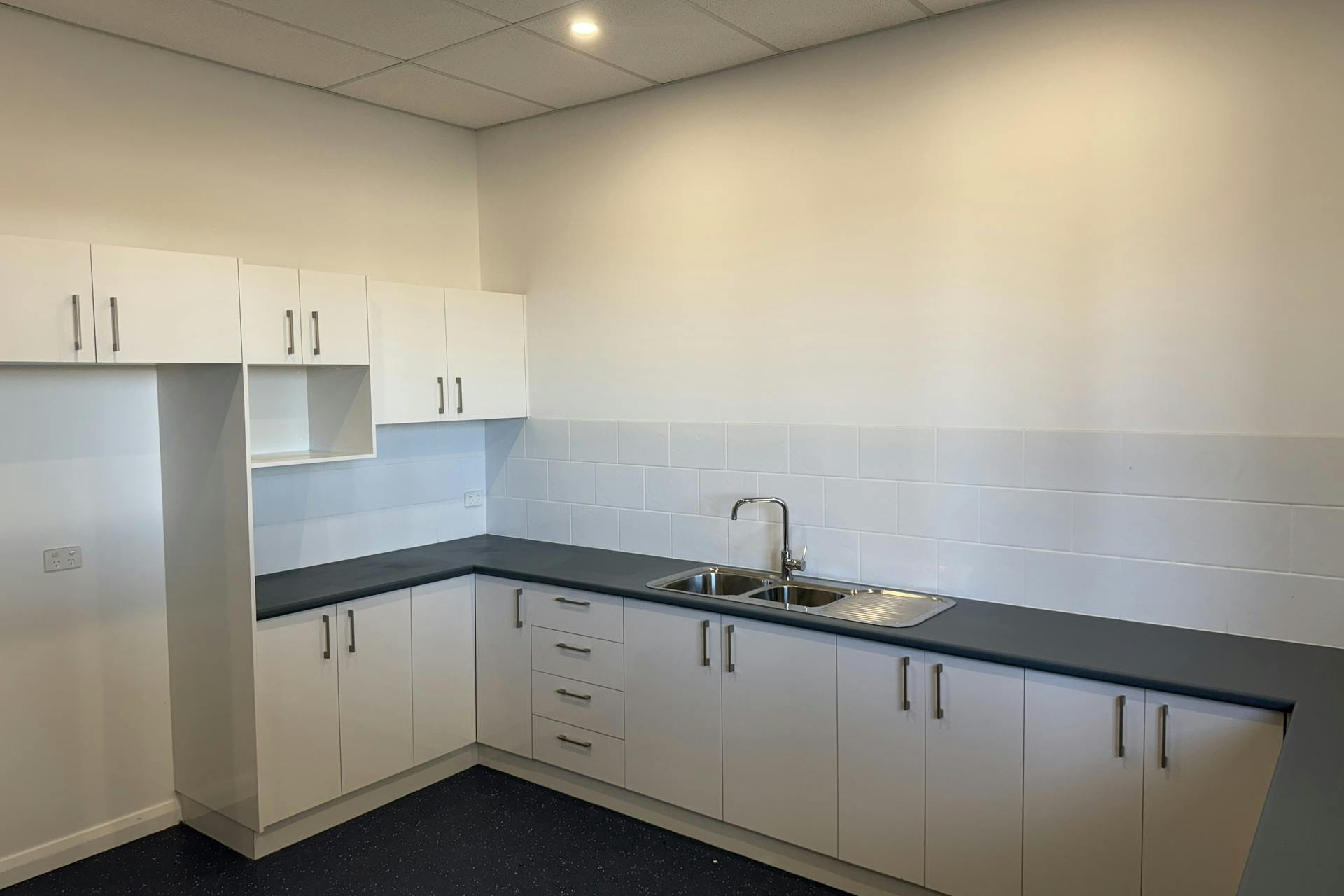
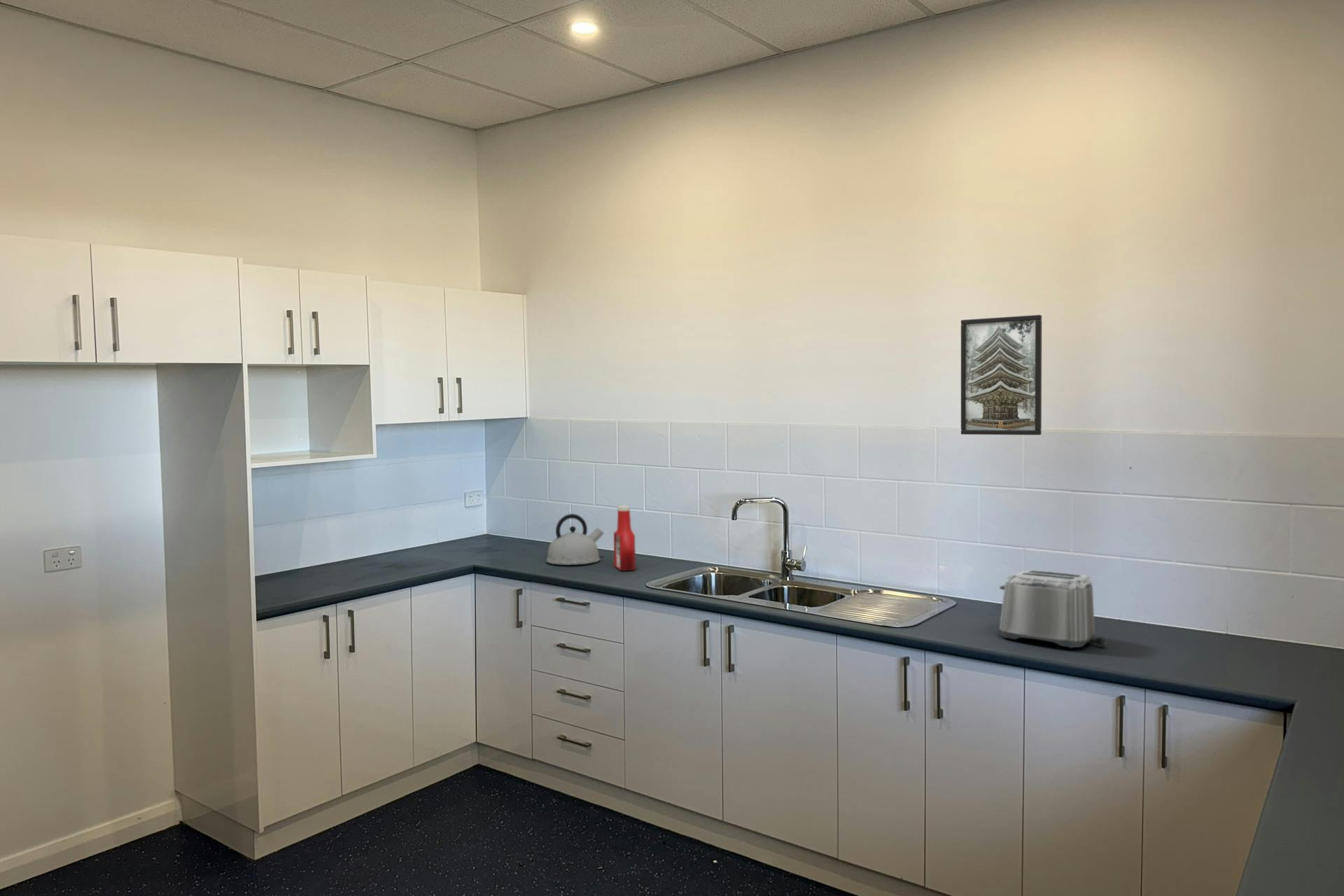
+ toaster [999,569,1107,648]
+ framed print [960,314,1042,435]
+ soap bottle [613,505,636,571]
+ kettle [545,513,604,566]
